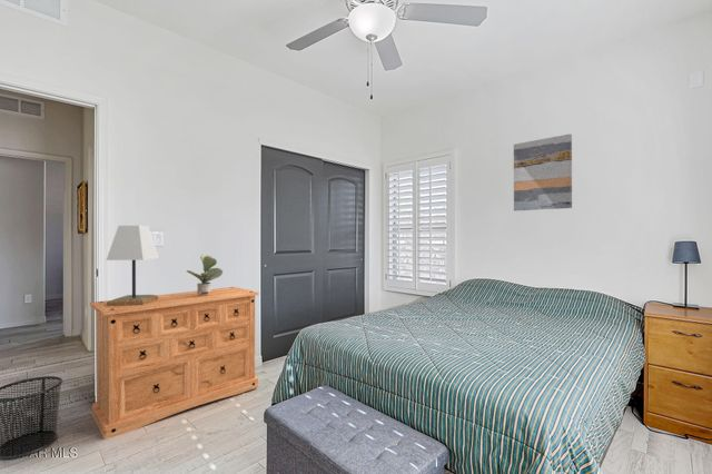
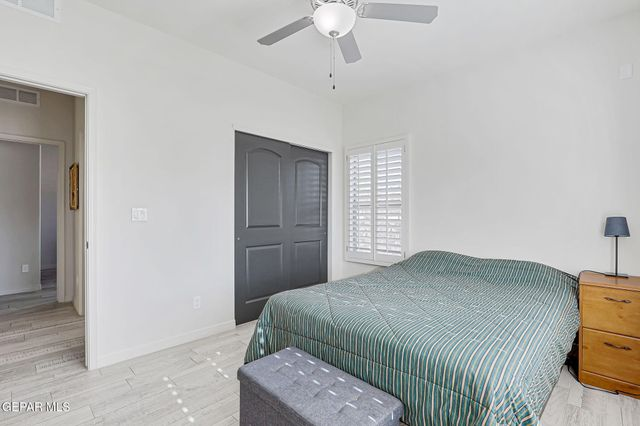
- waste bin [0,375,63,461]
- wall art [513,132,573,213]
- dresser [89,286,260,441]
- lamp [106,225,160,306]
- potted plant [186,254,224,296]
